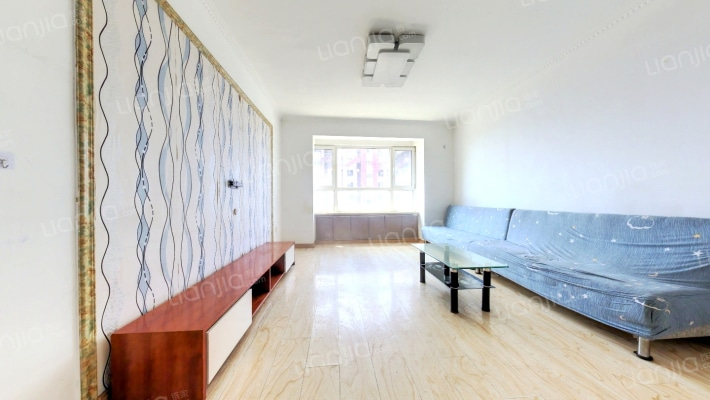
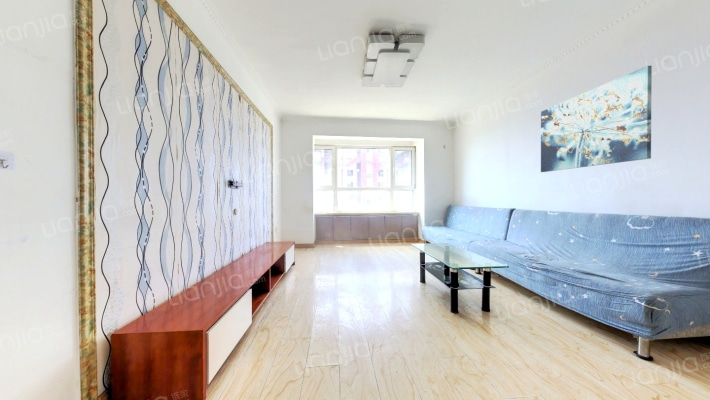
+ wall art [540,65,653,173]
